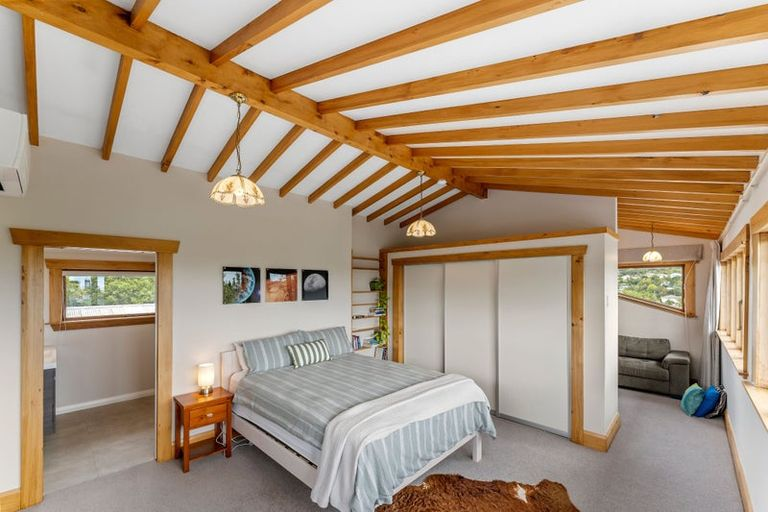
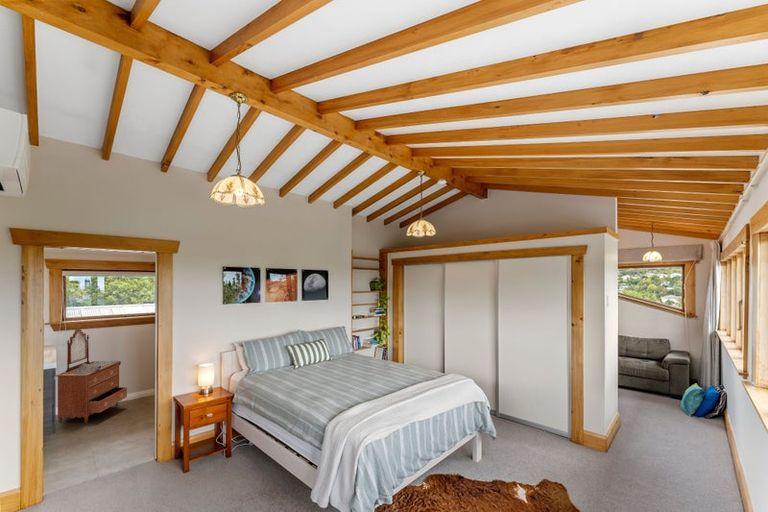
+ dresser [55,328,128,425]
